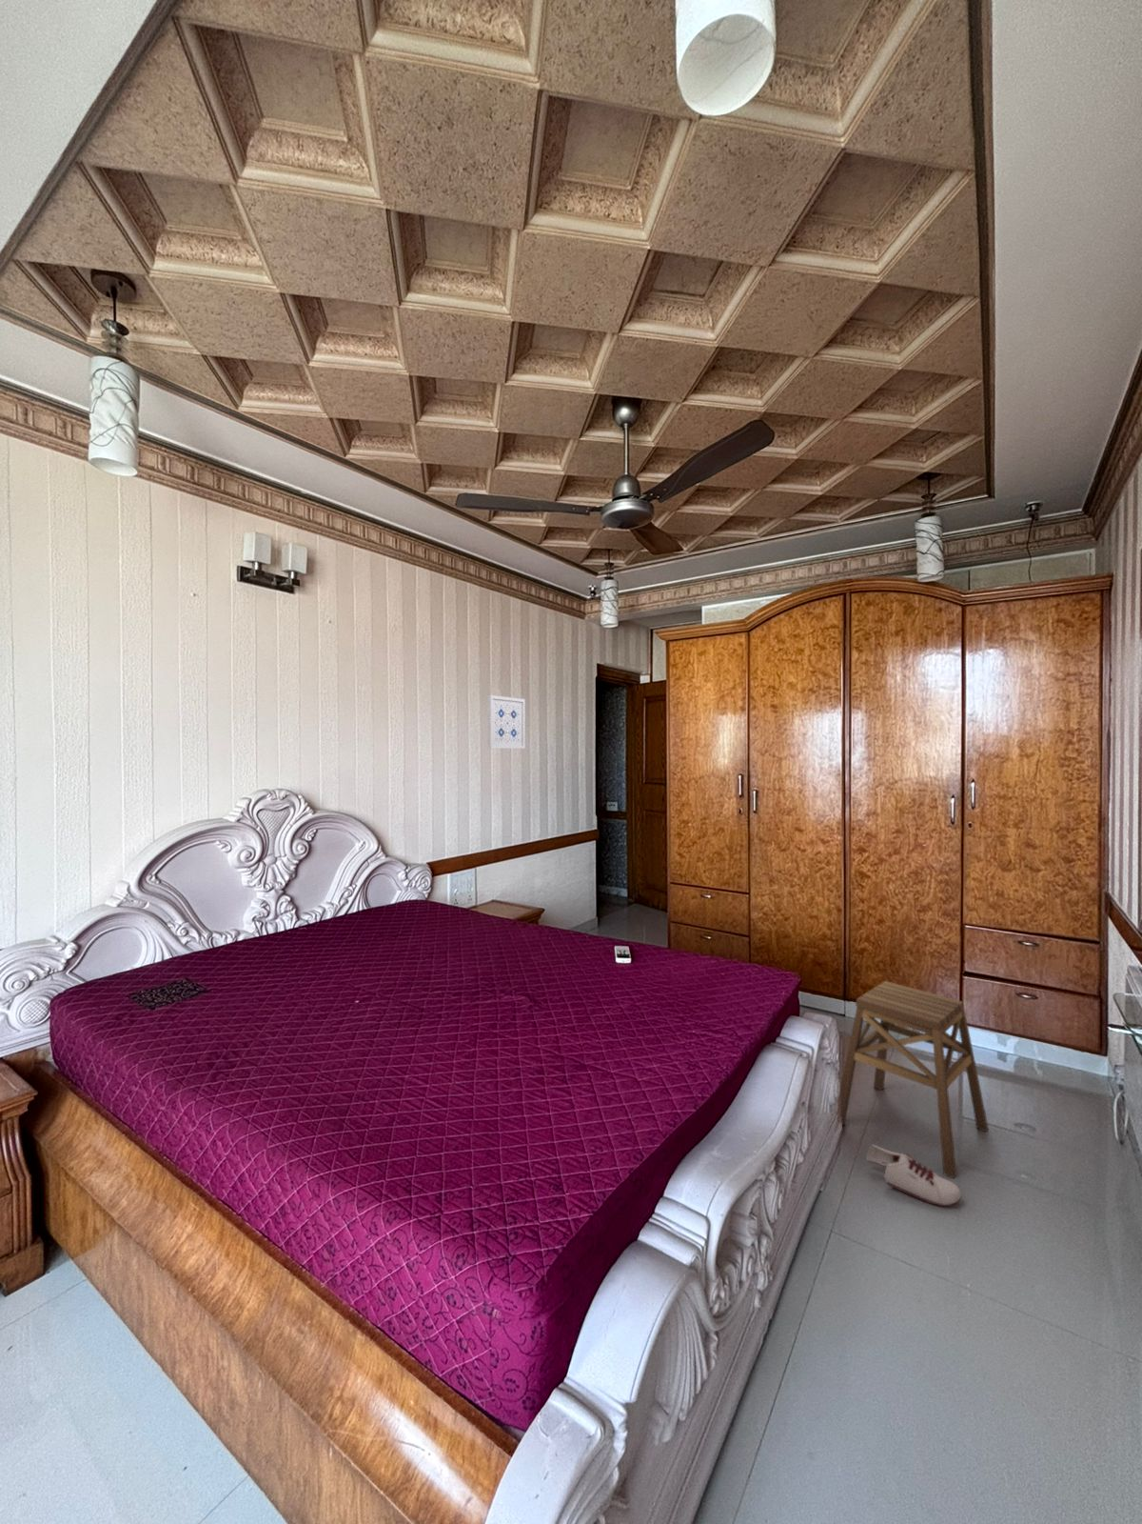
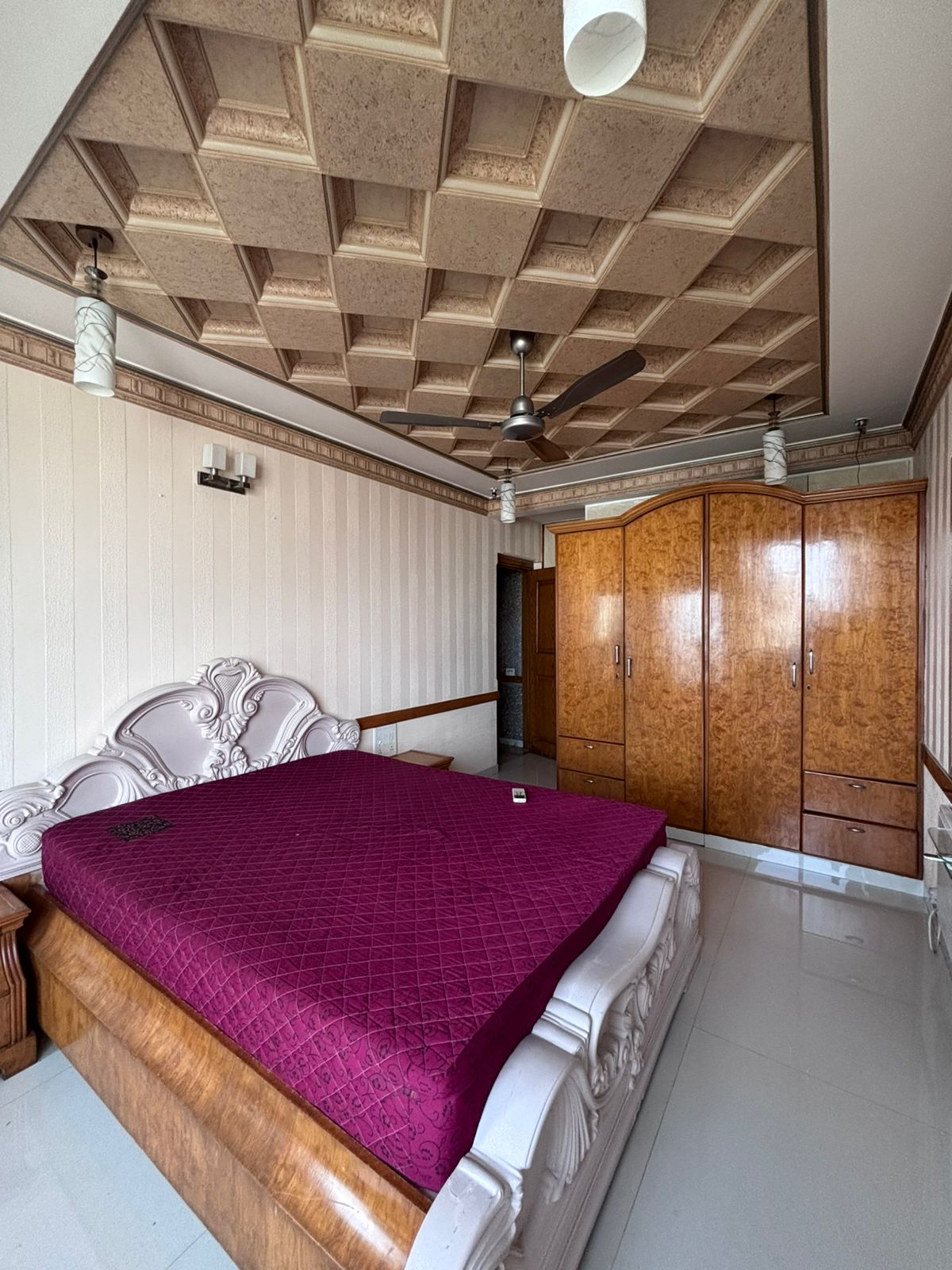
- stool [840,980,990,1180]
- shoe [865,1142,961,1207]
- wall art [487,695,527,750]
